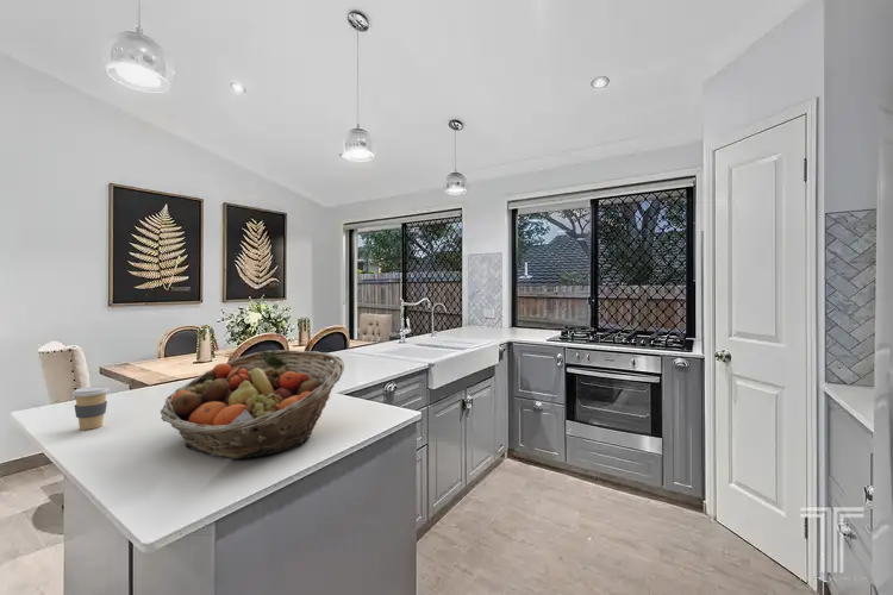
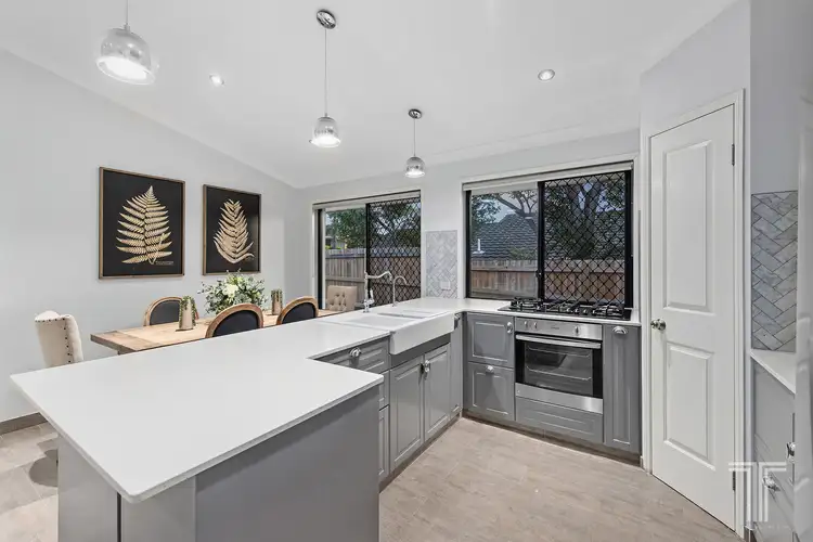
- fruit basket [160,349,345,459]
- coffee cup [70,386,111,431]
